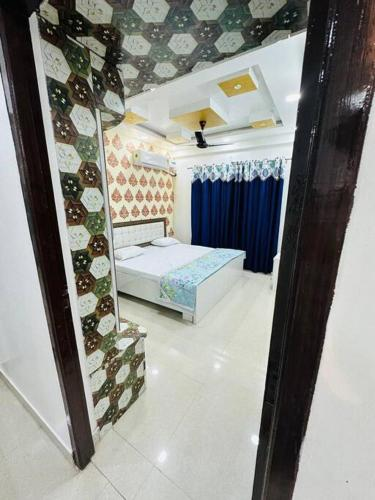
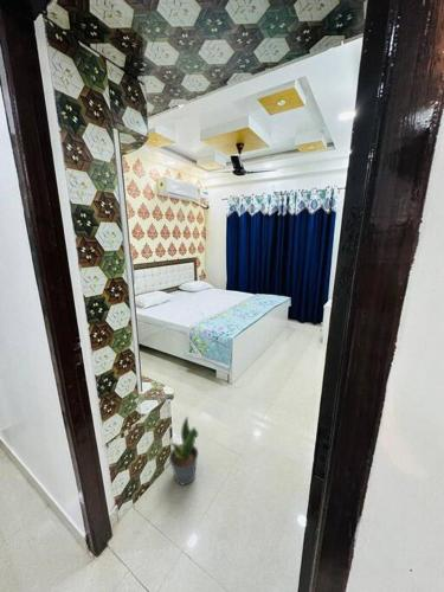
+ potted plant [168,414,199,487]
